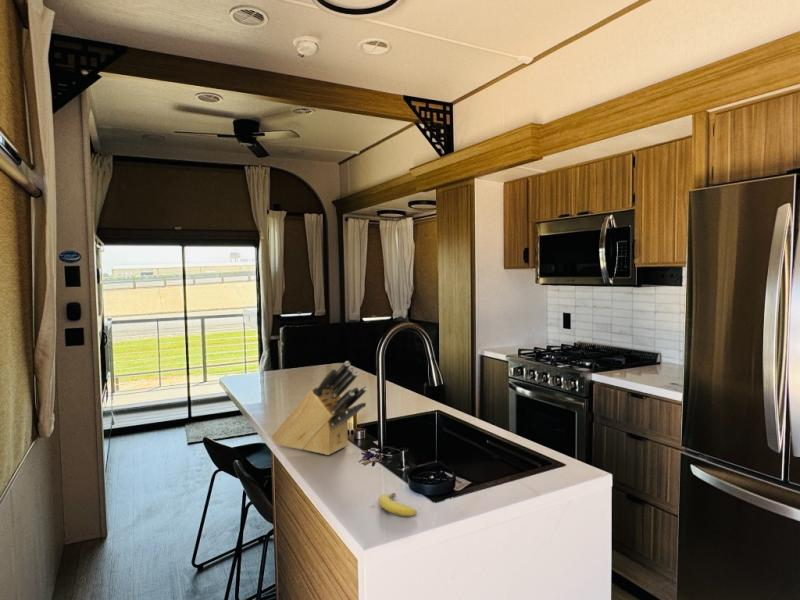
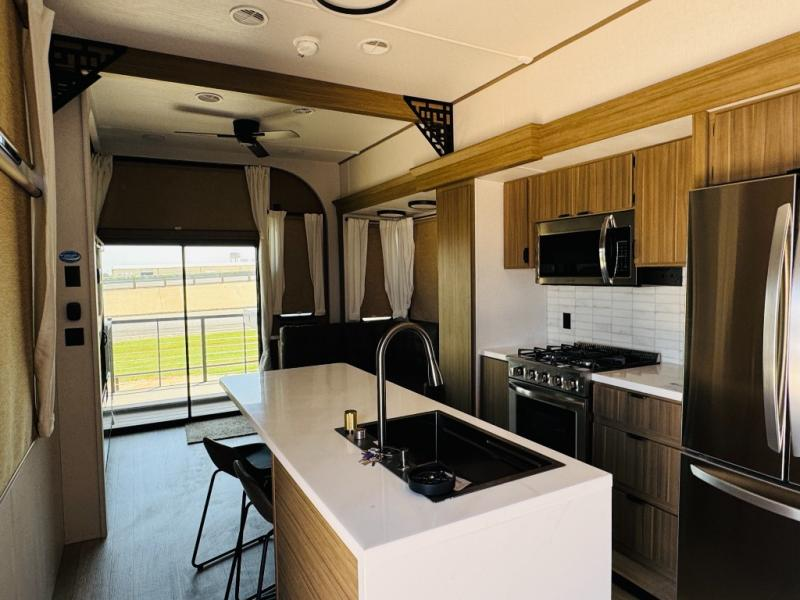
- fruit [378,492,418,517]
- knife block [270,360,368,456]
